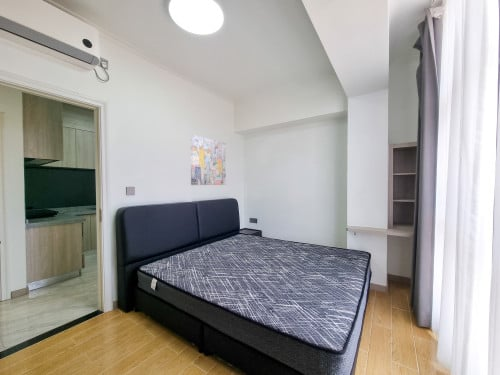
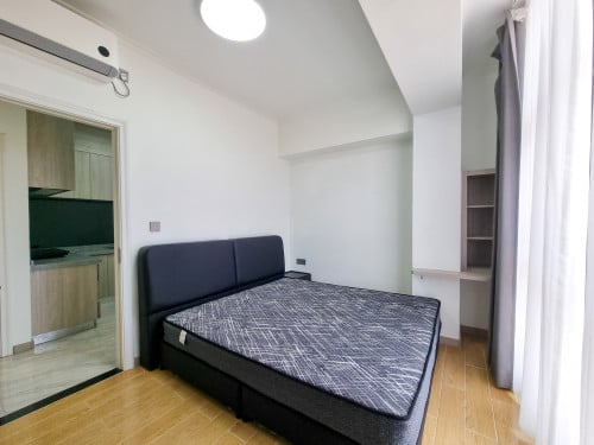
- wall art [190,134,227,186]
